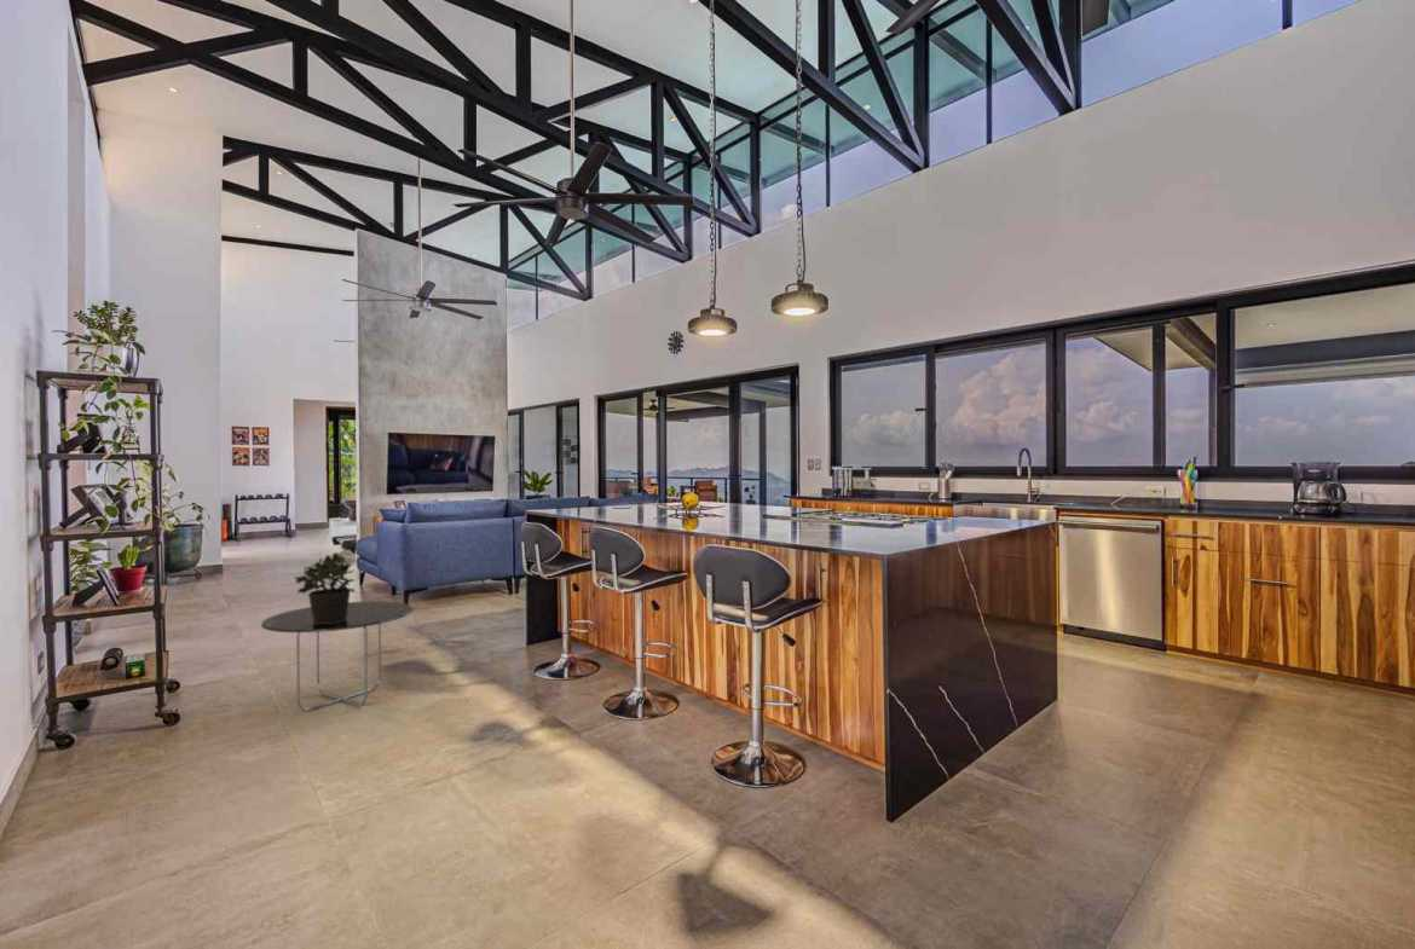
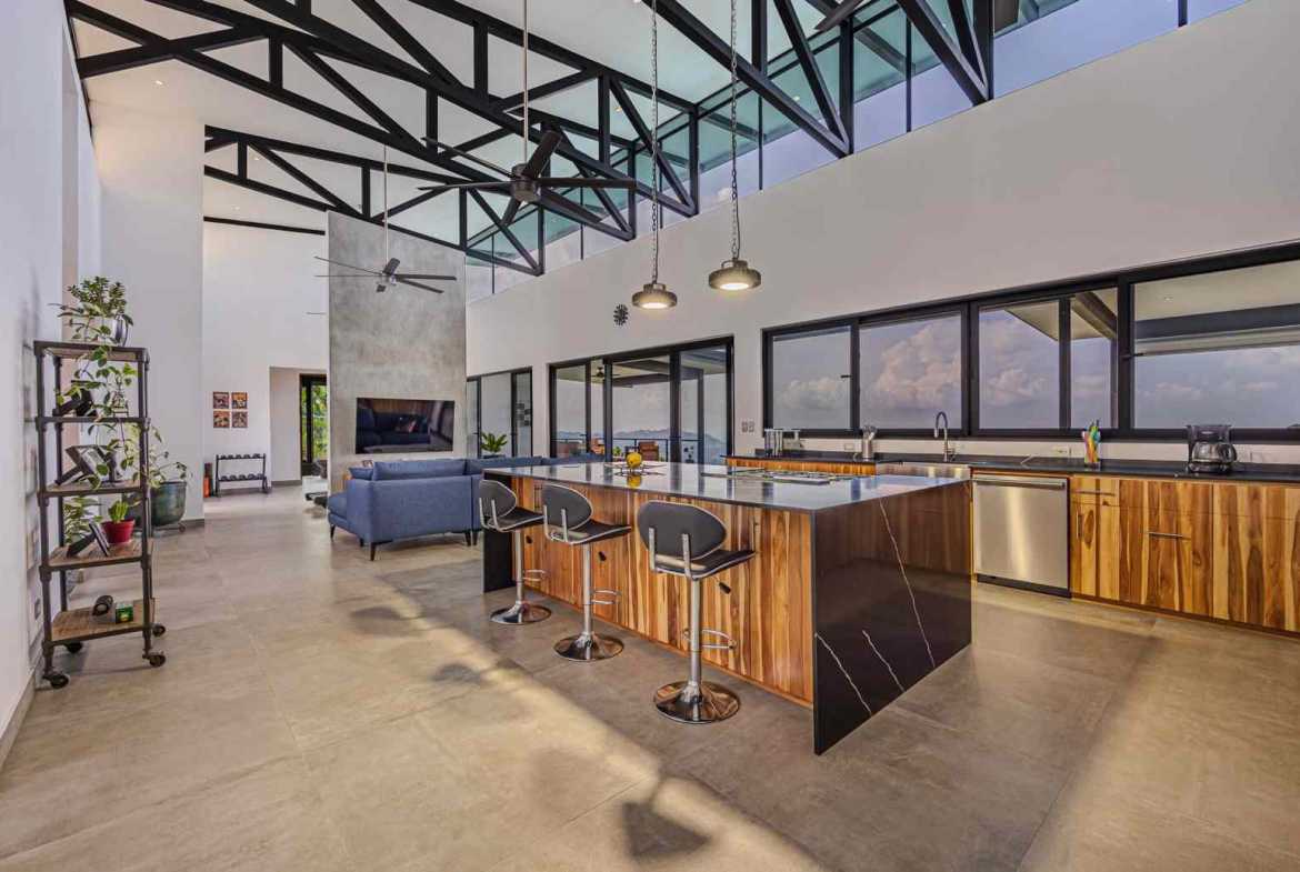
- side table [260,600,415,712]
- potted plant [294,552,356,624]
